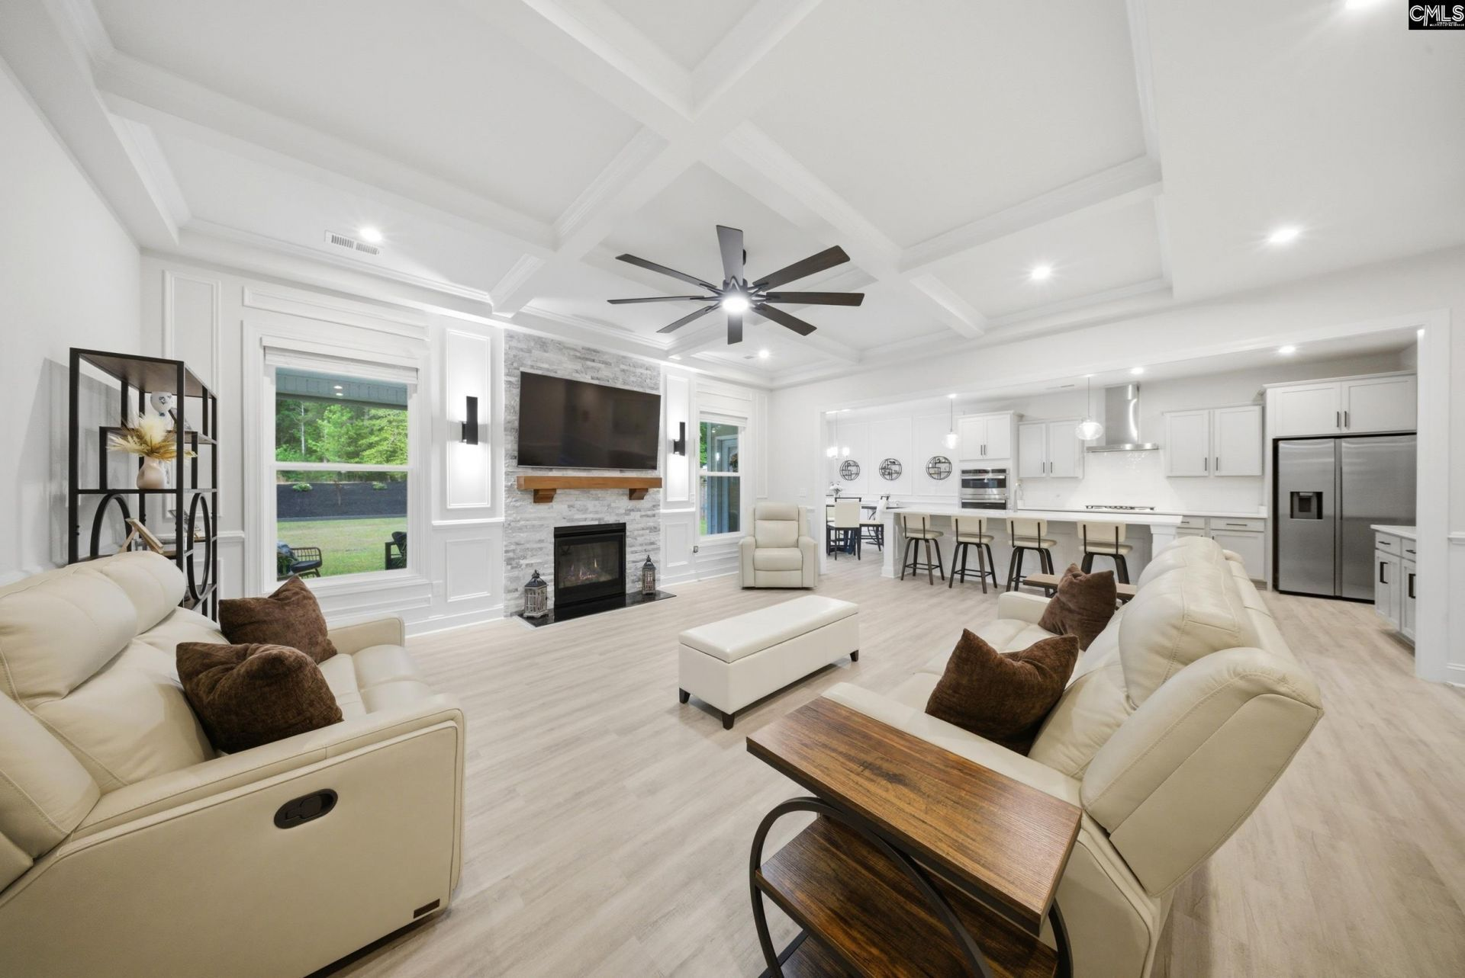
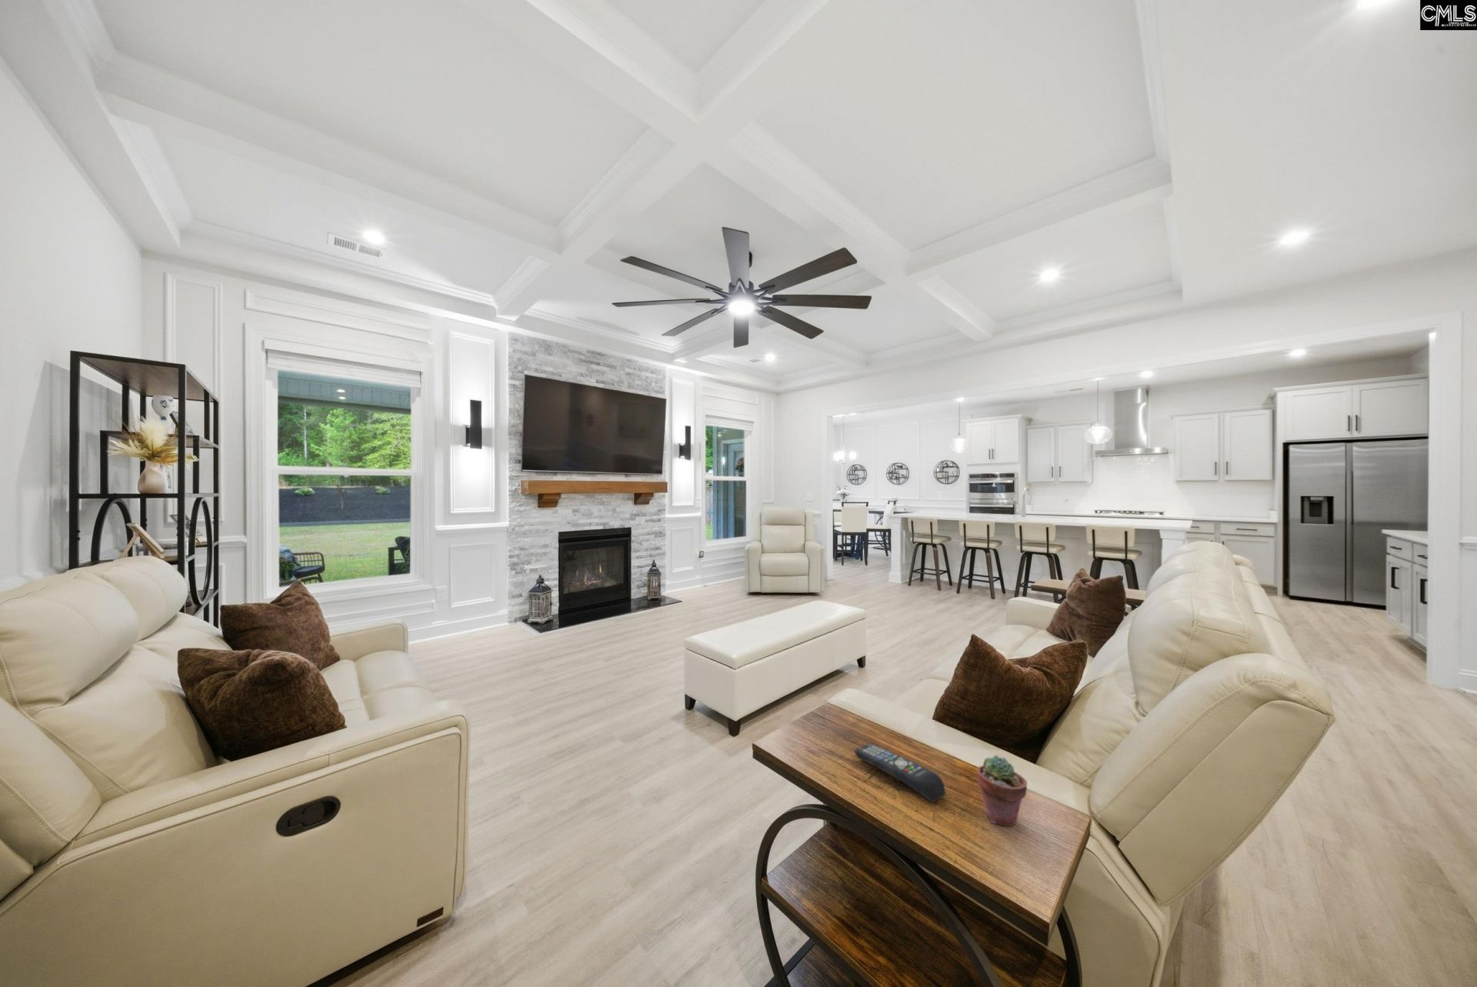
+ remote control [854,744,946,803]
+ potted succulent [976,755,1028,827]
